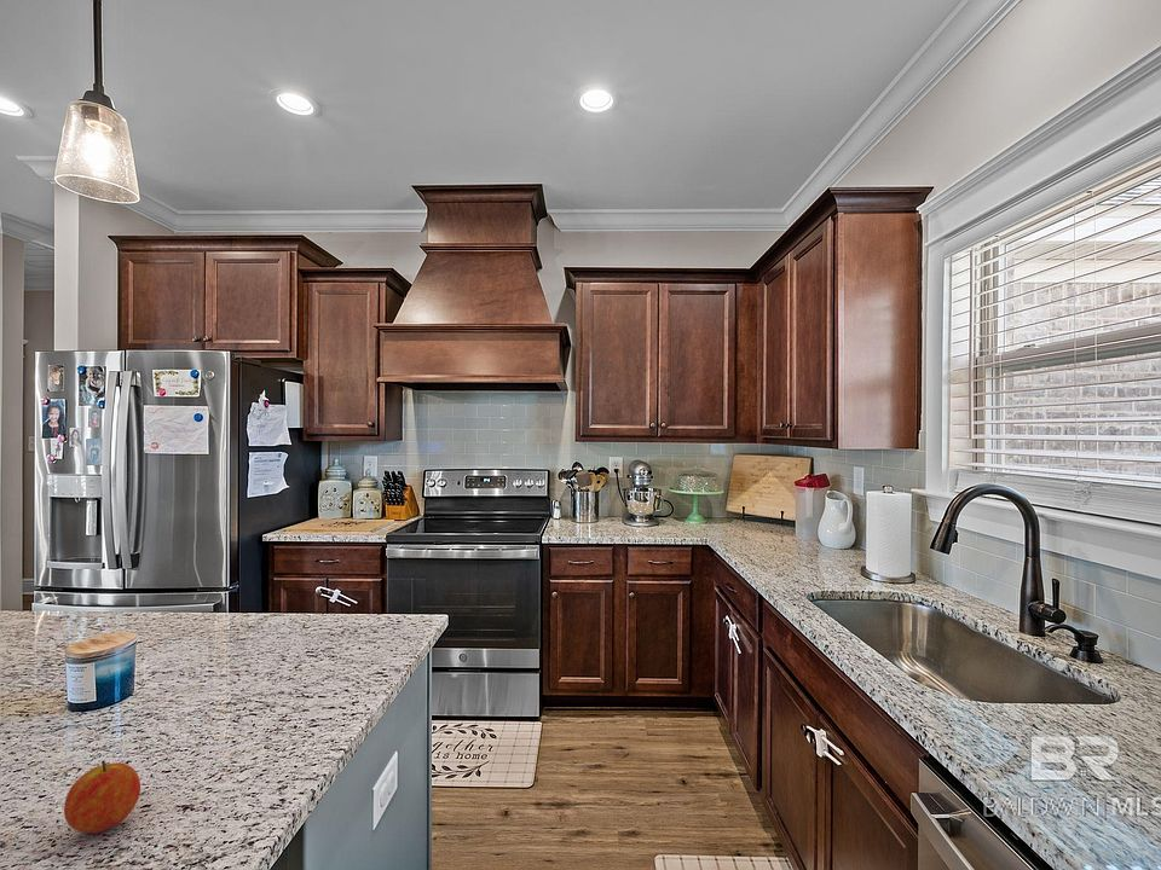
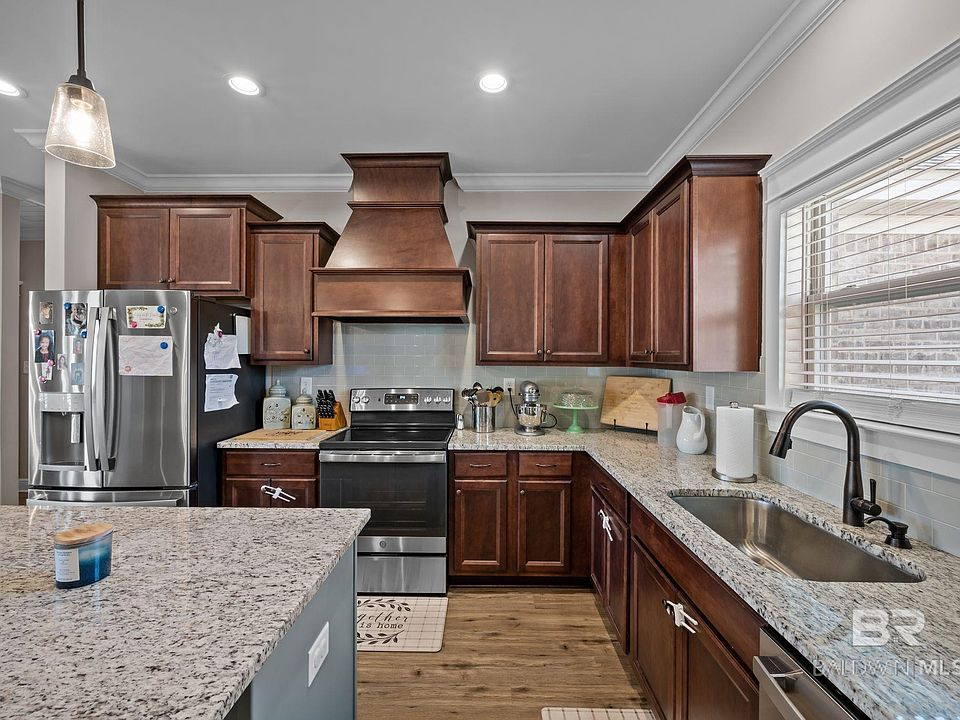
- fruit [63,759,141,835]
